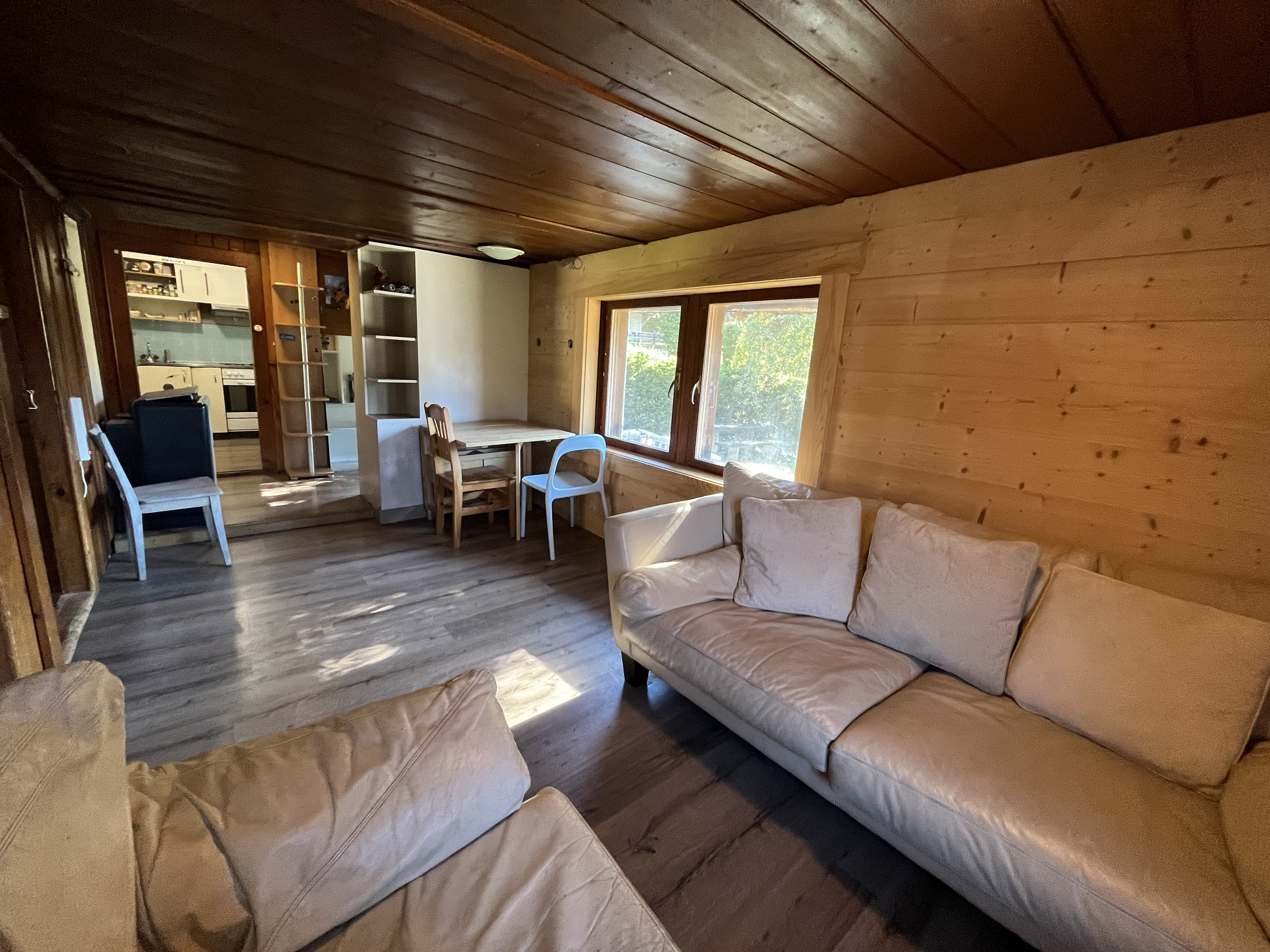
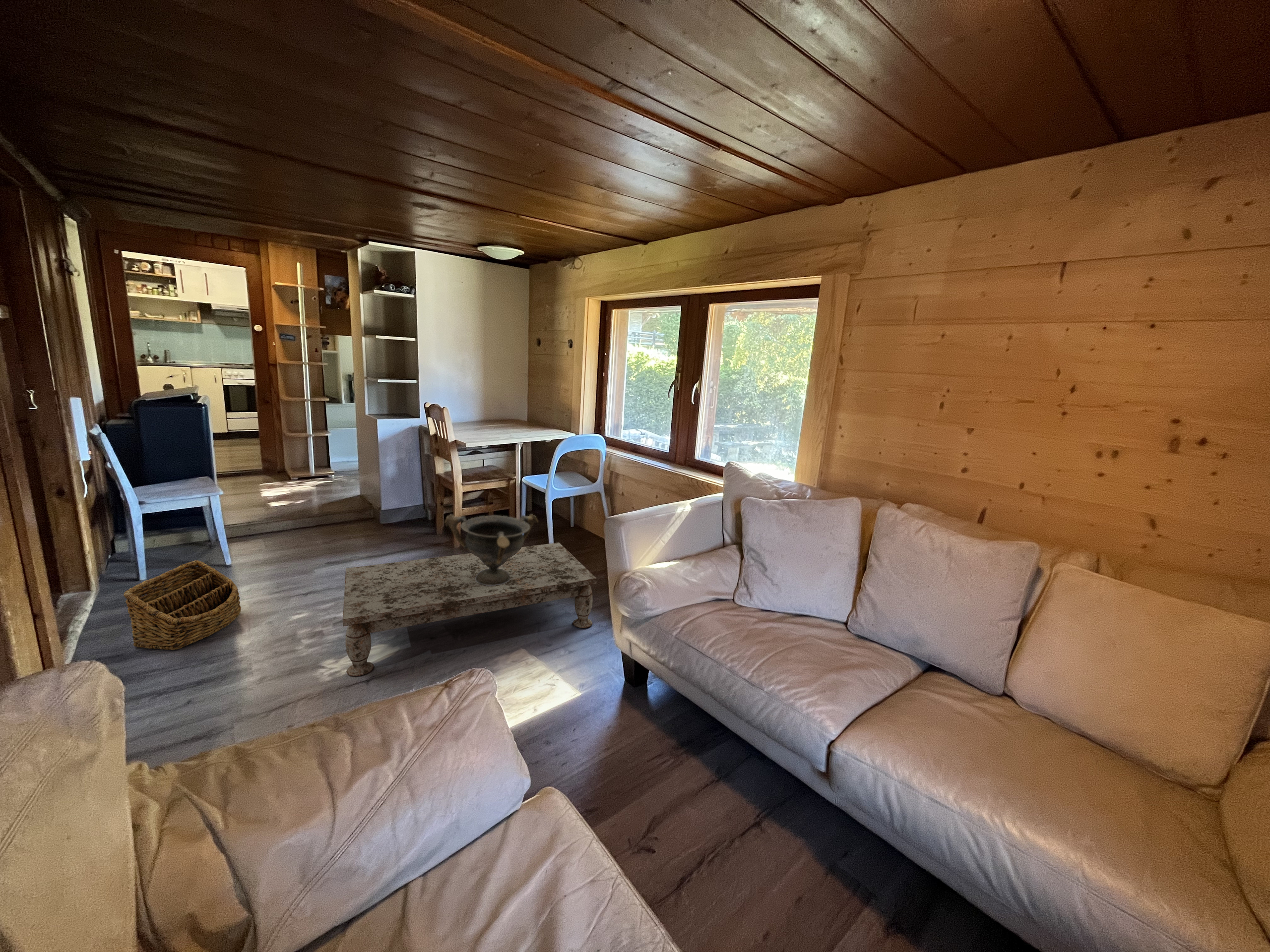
+ decorative bowl [444,514,539,586]
+ coffee table [342,542,597,677]
+ basket [123,560,242,651]
